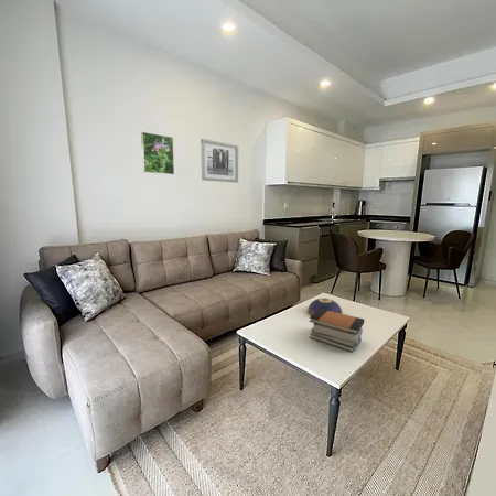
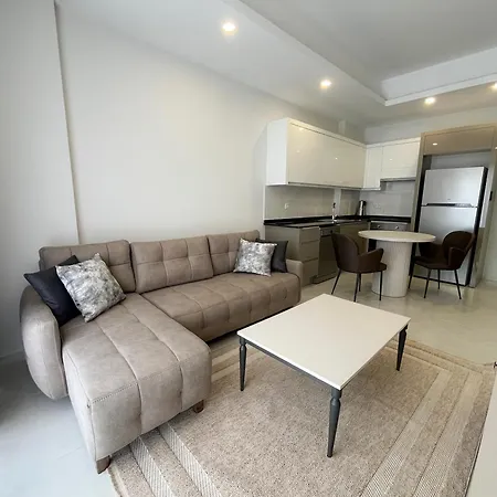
- wall art [200,138,239,183]
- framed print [140,131,175,175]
- decorative bowl [306,296,343,316]
- book stack [309,309,365,353]
